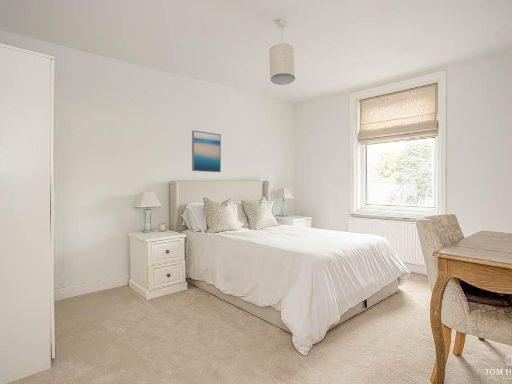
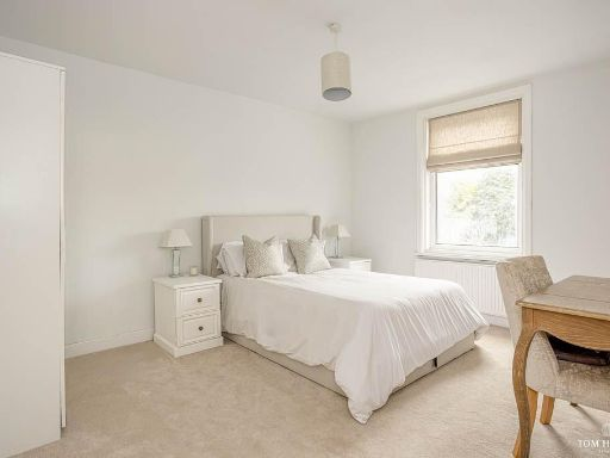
- wall art [191,130,222,173]
